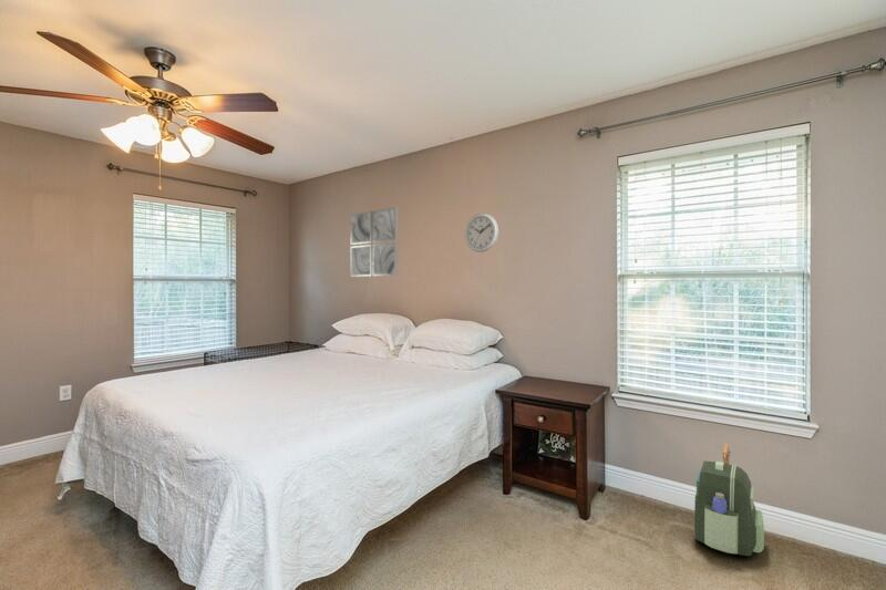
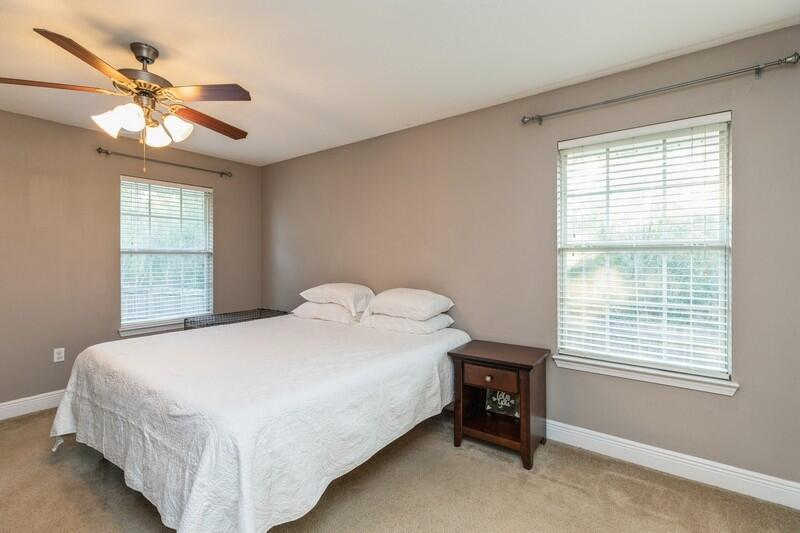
- backpack [693,443,765,557]
- wall clock [464,213,499,253]
- wall art [350,206,399,278]
